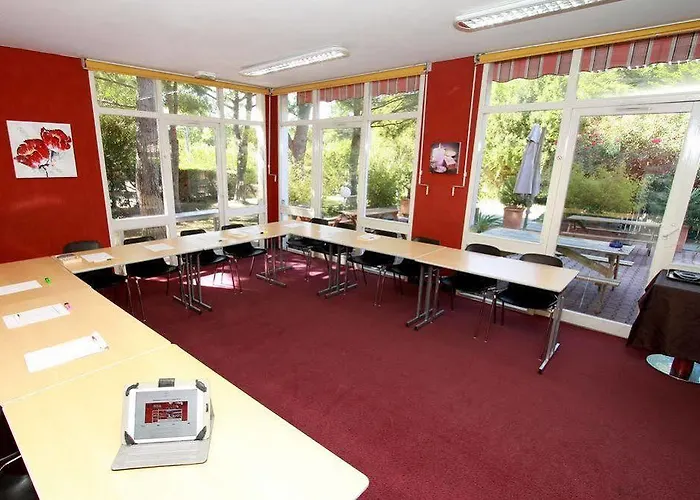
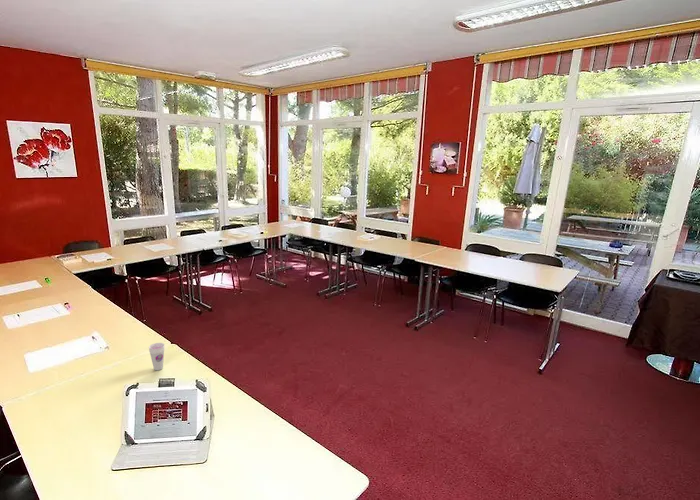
+ cup [148,342,166,371]
